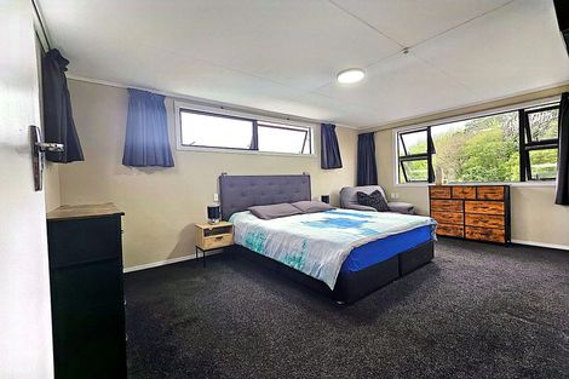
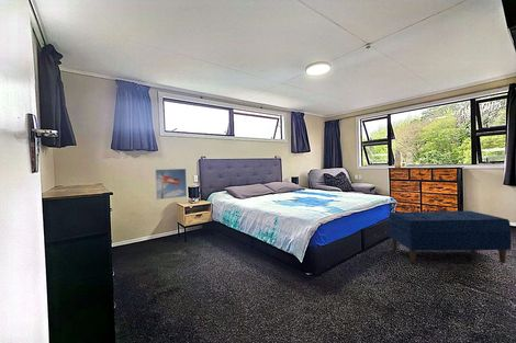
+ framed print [155,168,188,201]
+ bench [388,210,512,264]
